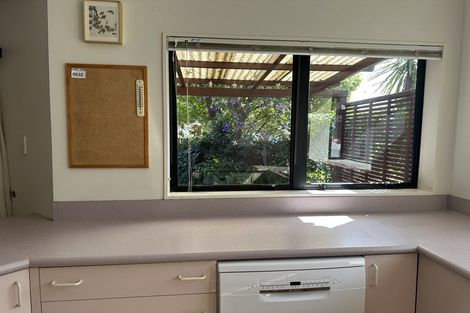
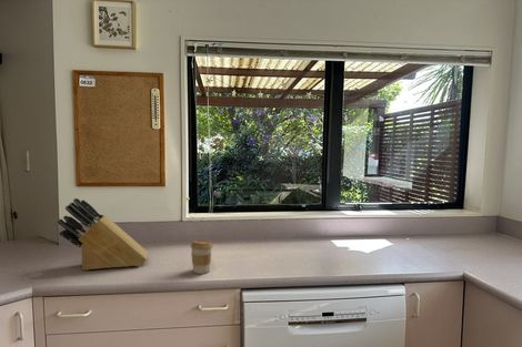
+ coffee cup [190,239,213,275]
+ knife block [57,197,149,272]
